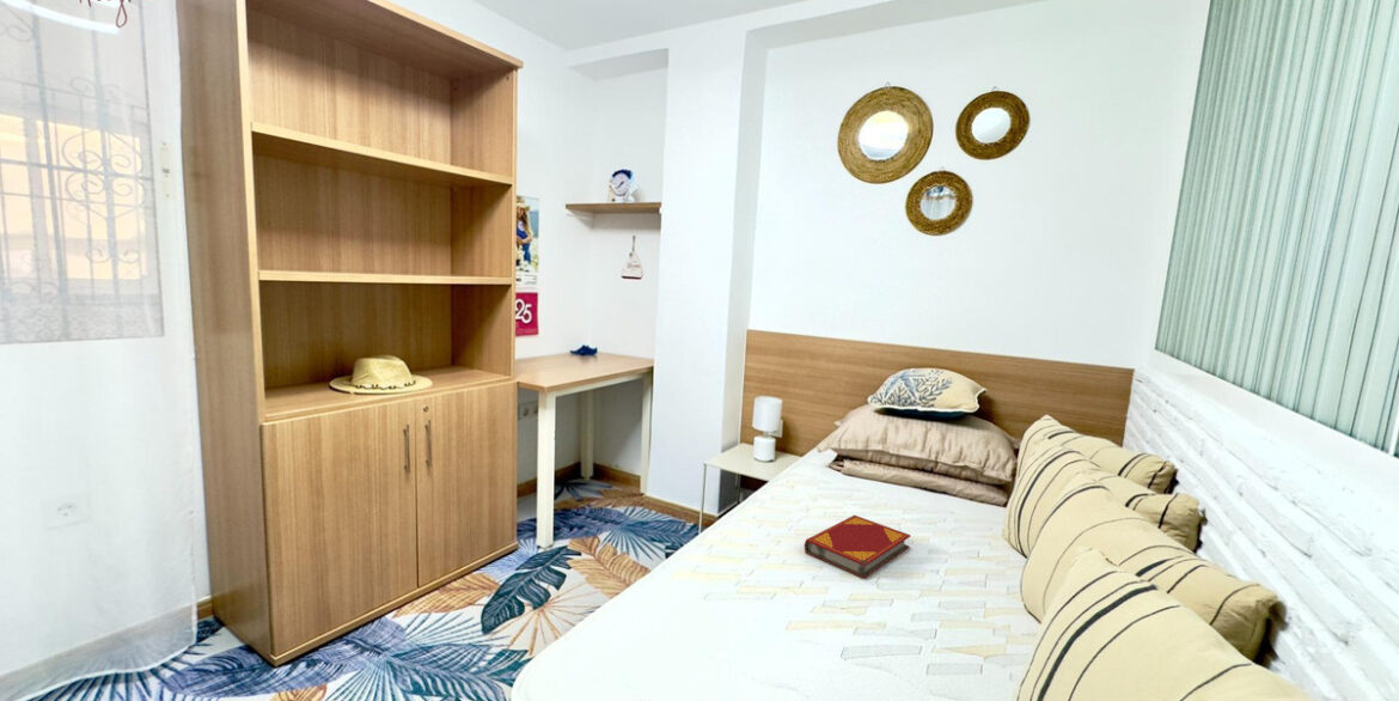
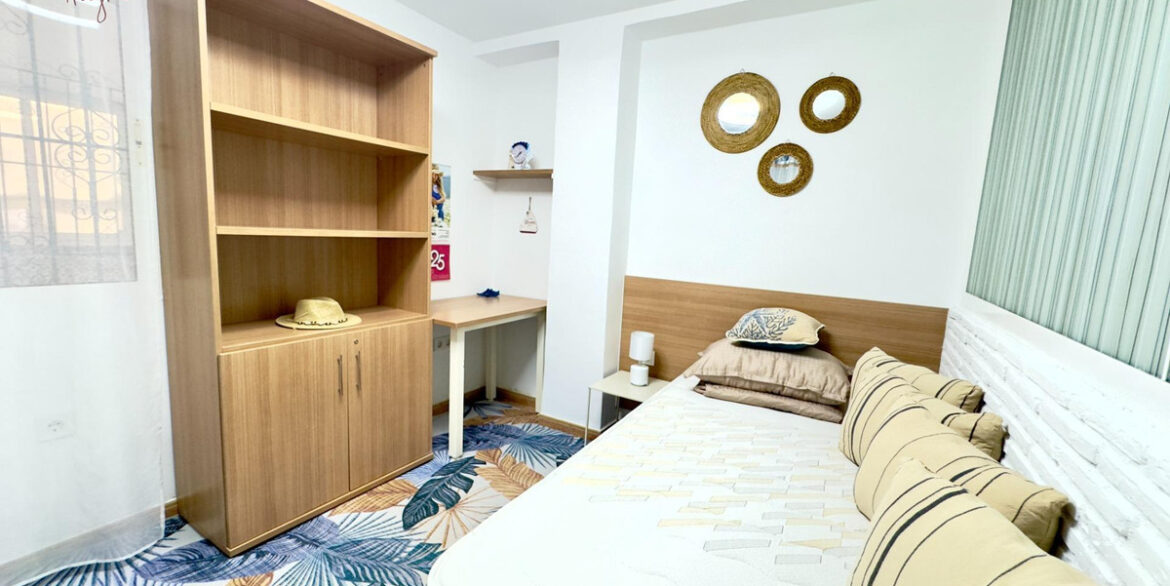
- hardback book [804,514,911,579]
